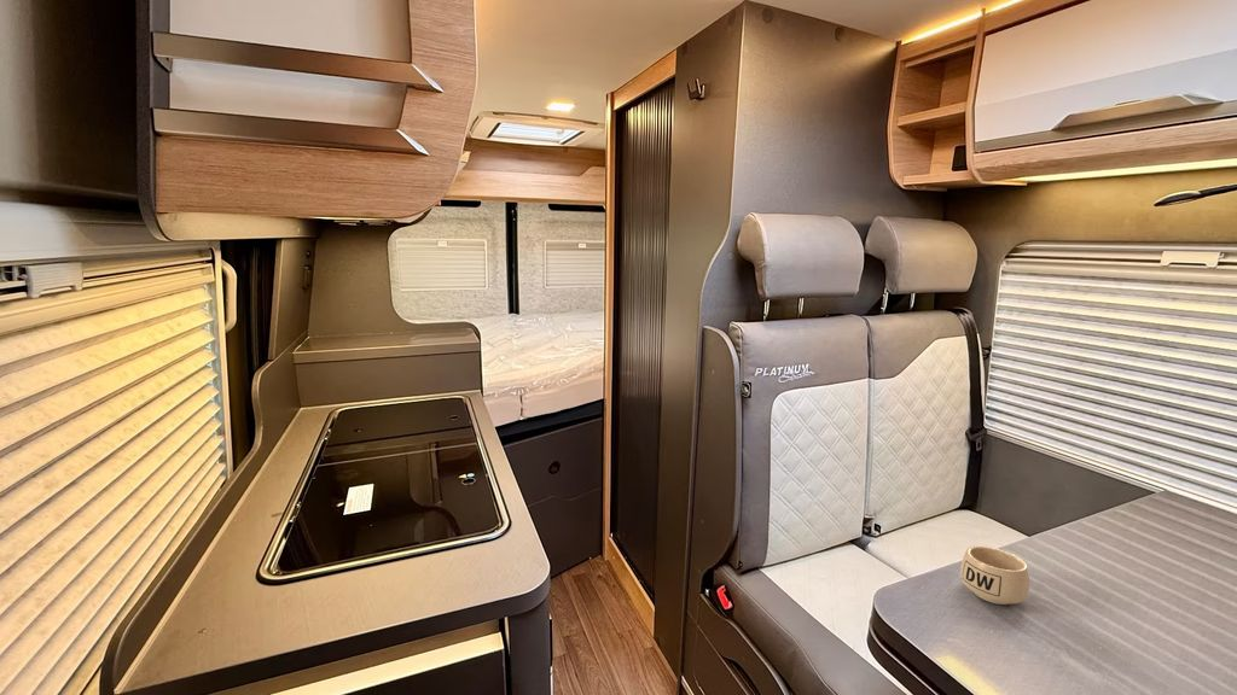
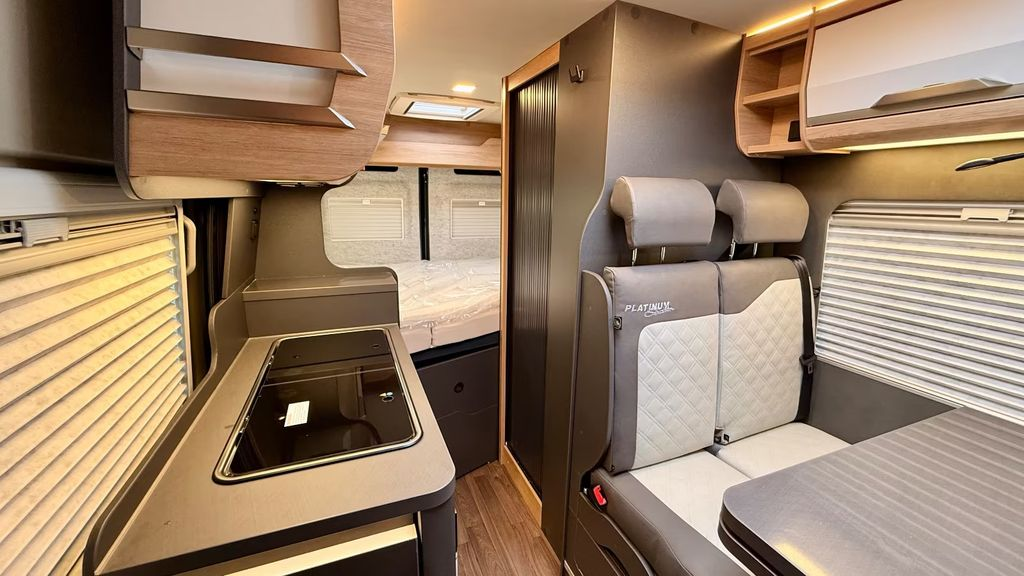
- mug [959,545,1030,606]
